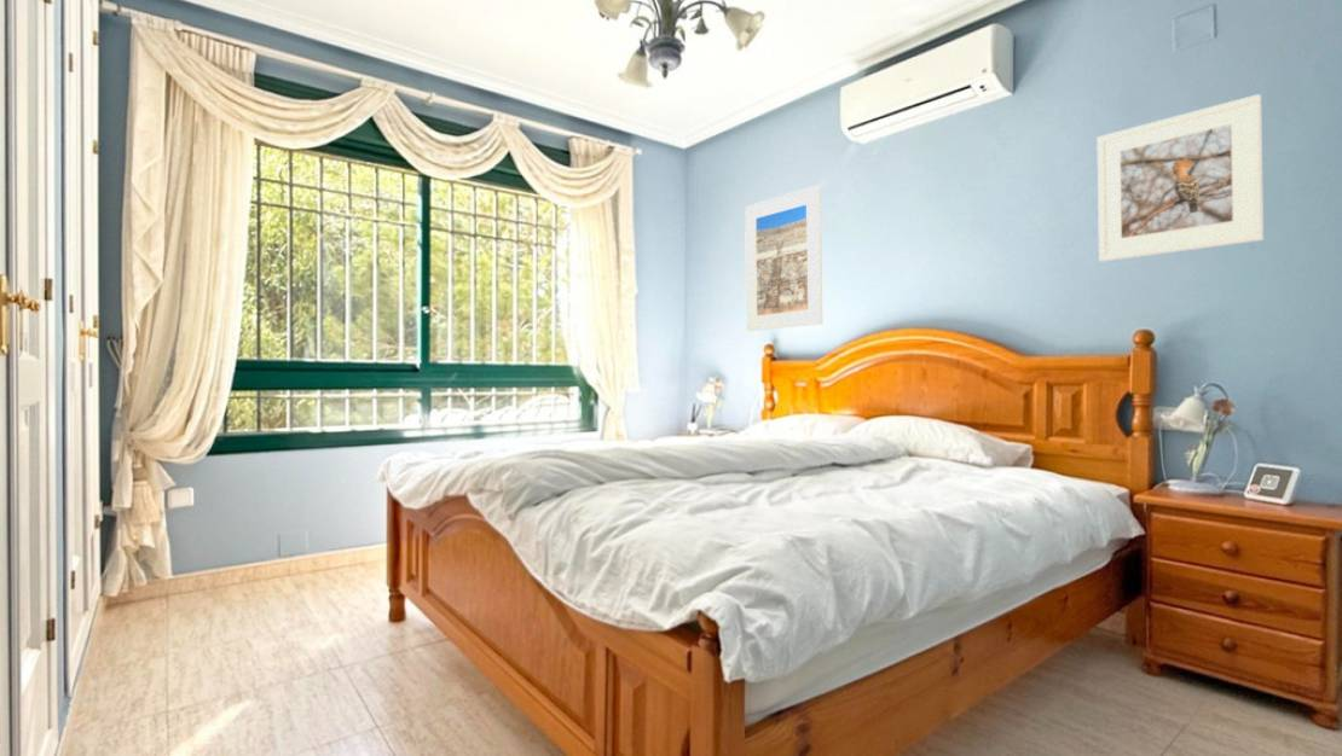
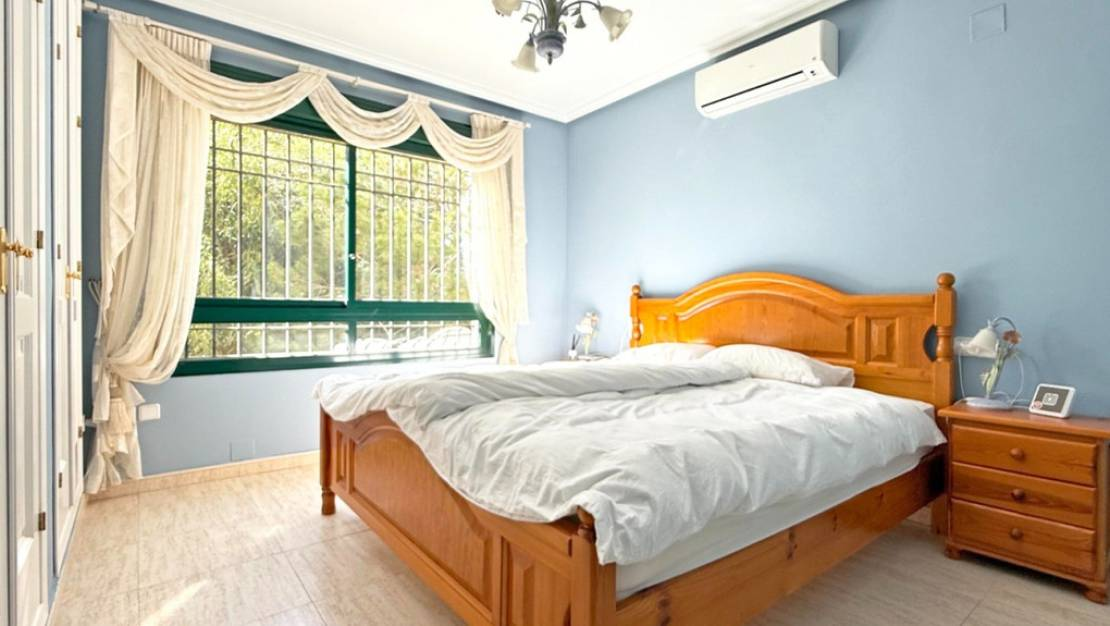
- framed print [744,184,823,332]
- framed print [1097,93,1265,262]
